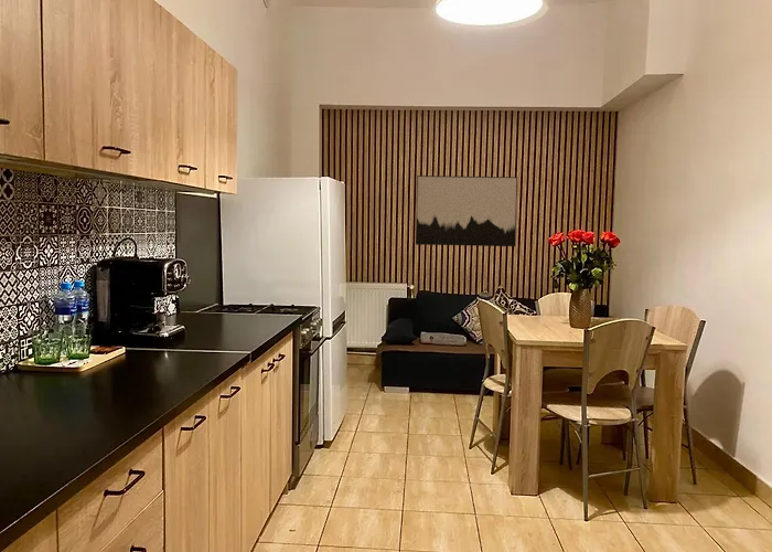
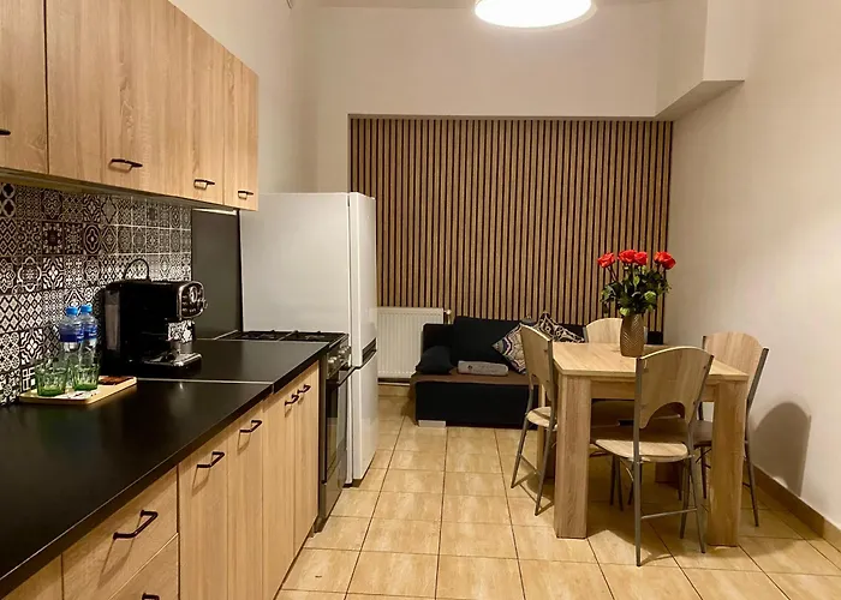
- wall art [415,174,518,247]
